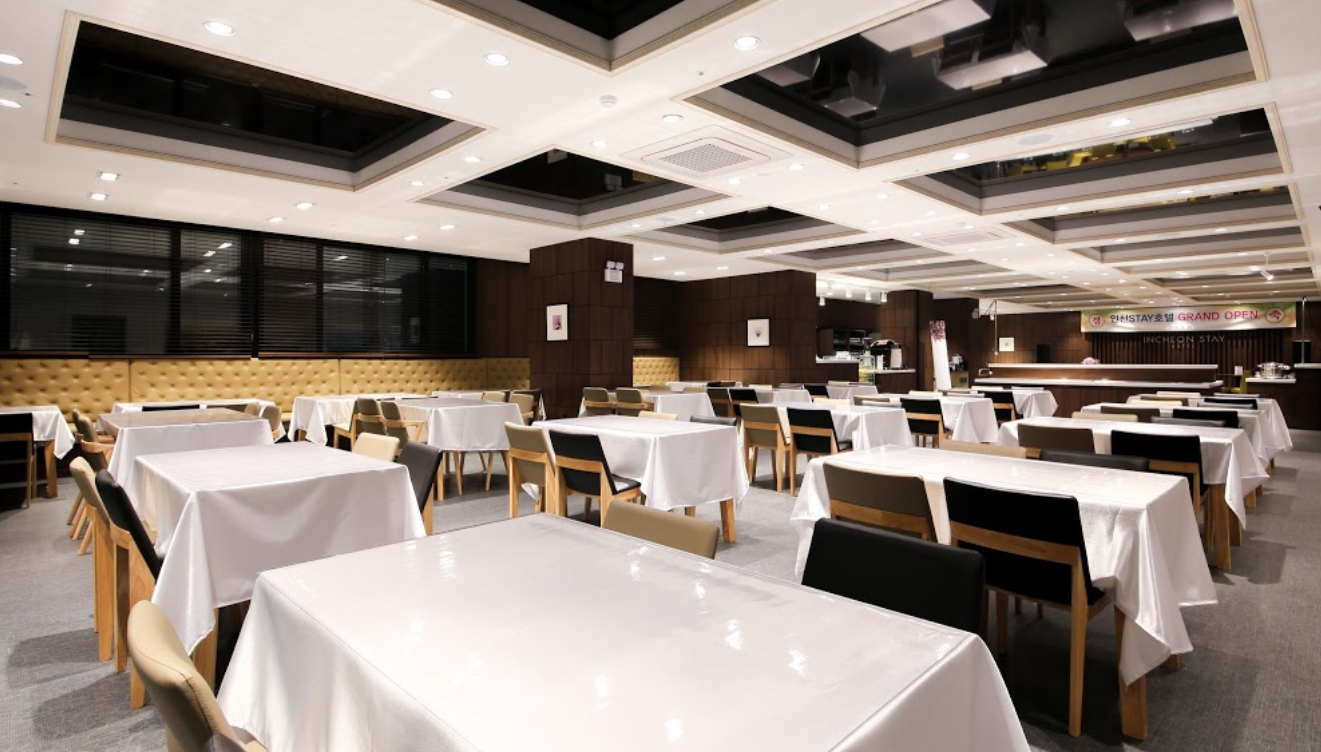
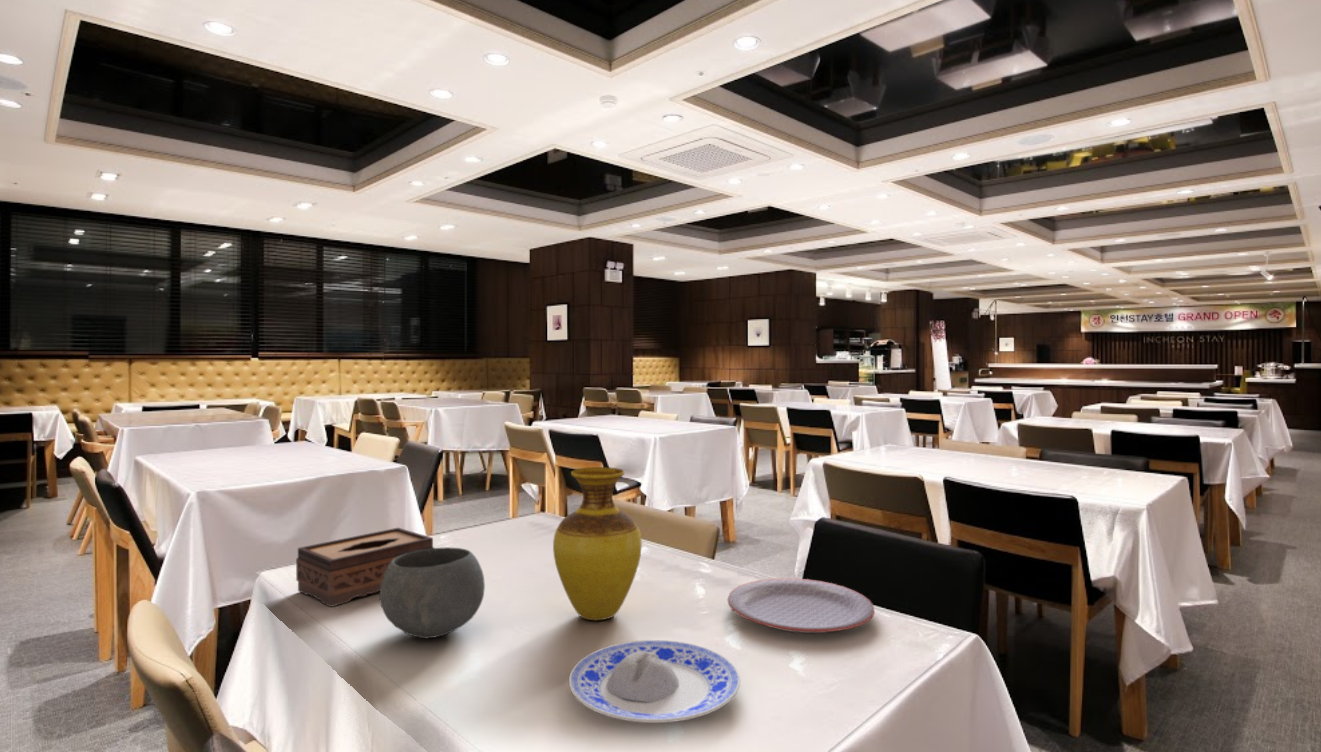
+ tissue box [295,527,435,608]
+ plate [727,577,876,634]
+ bowl [378,546,486,639]
+ plate [568,639,741,724]
+ vase [552,466,643,621]
